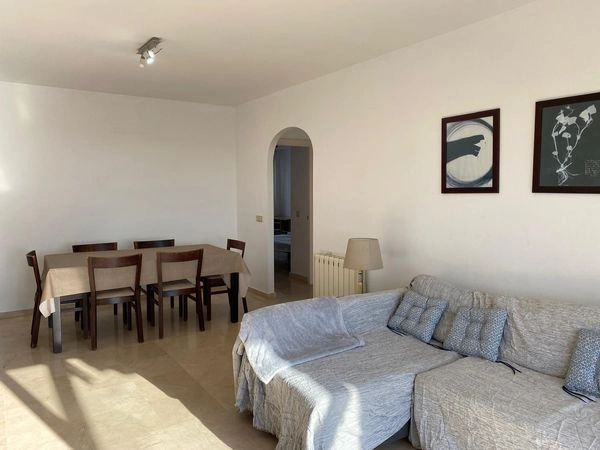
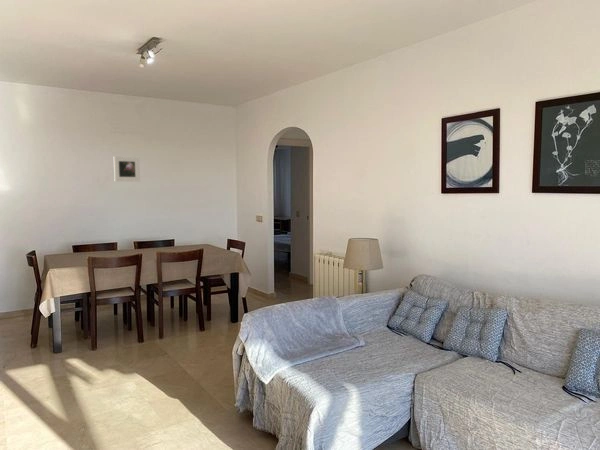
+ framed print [113,155,141,183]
